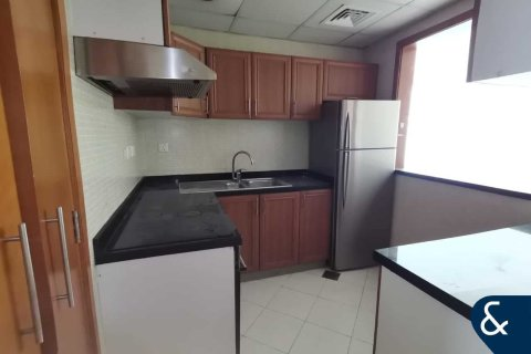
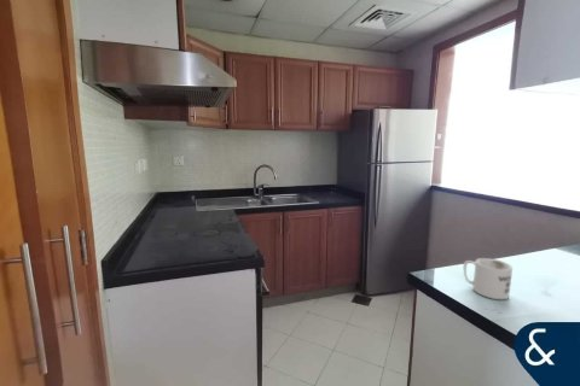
+ mug [463,257,514,300]
